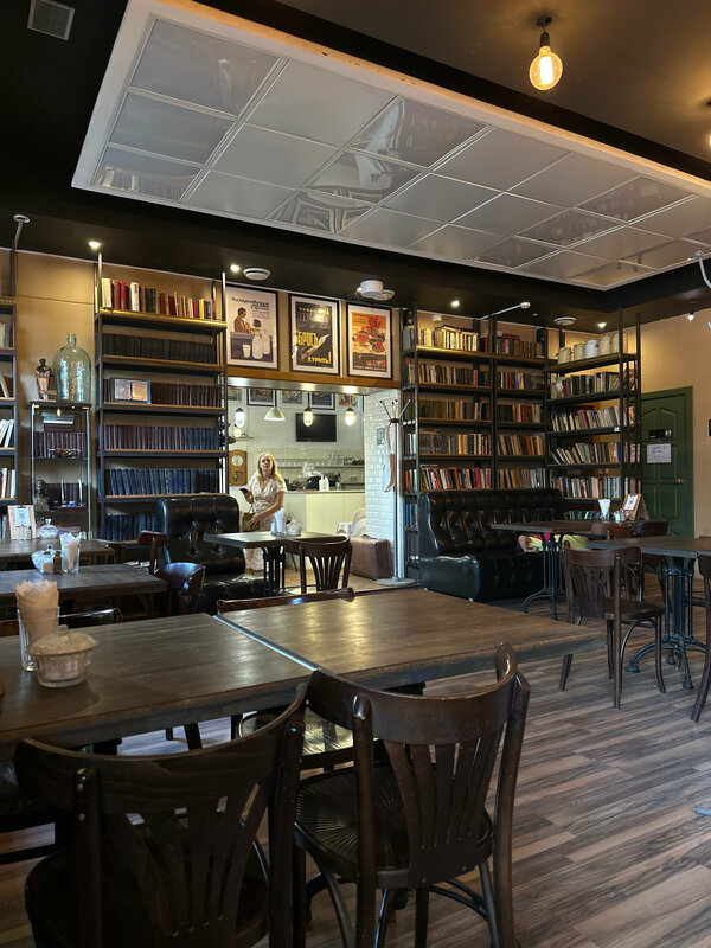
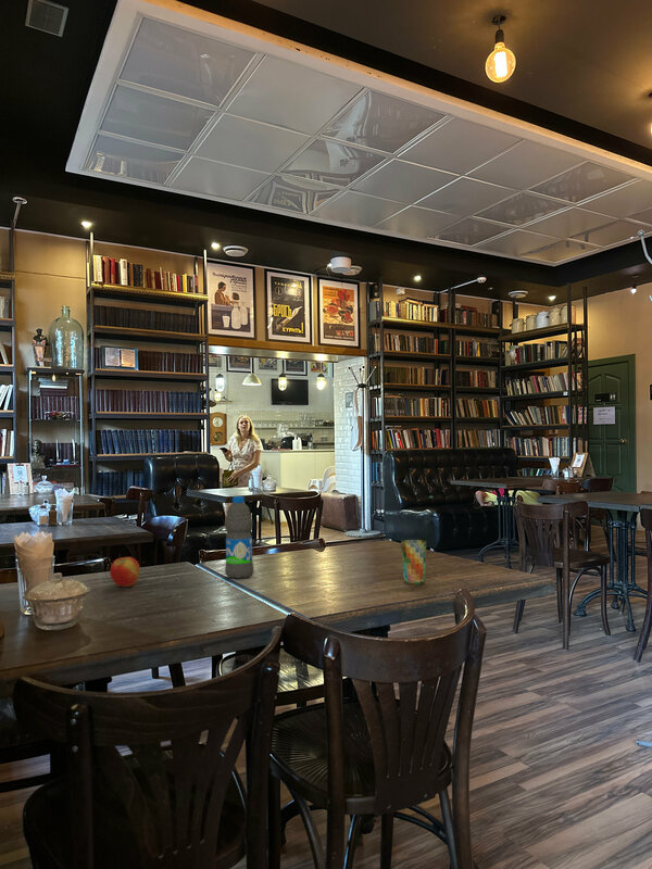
+ cup [400,539,427,585]
+ apple [109,555,141,588]
+ water bottle [224,495,254,580]
